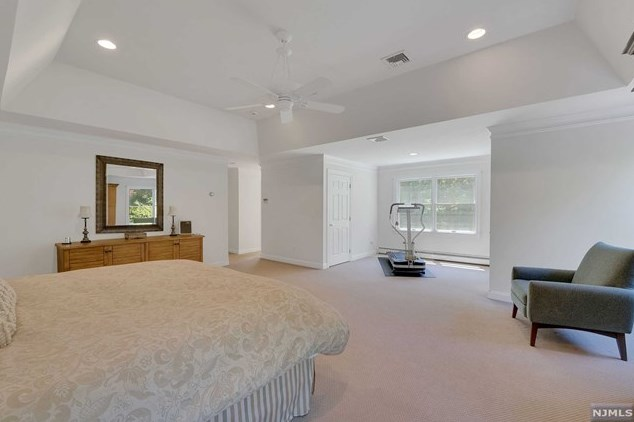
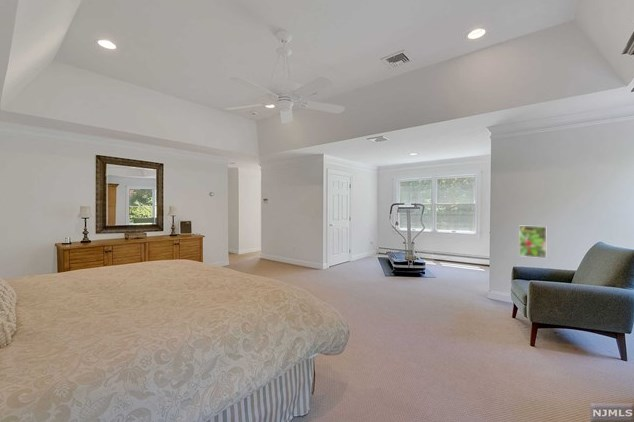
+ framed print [518,225,547,259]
